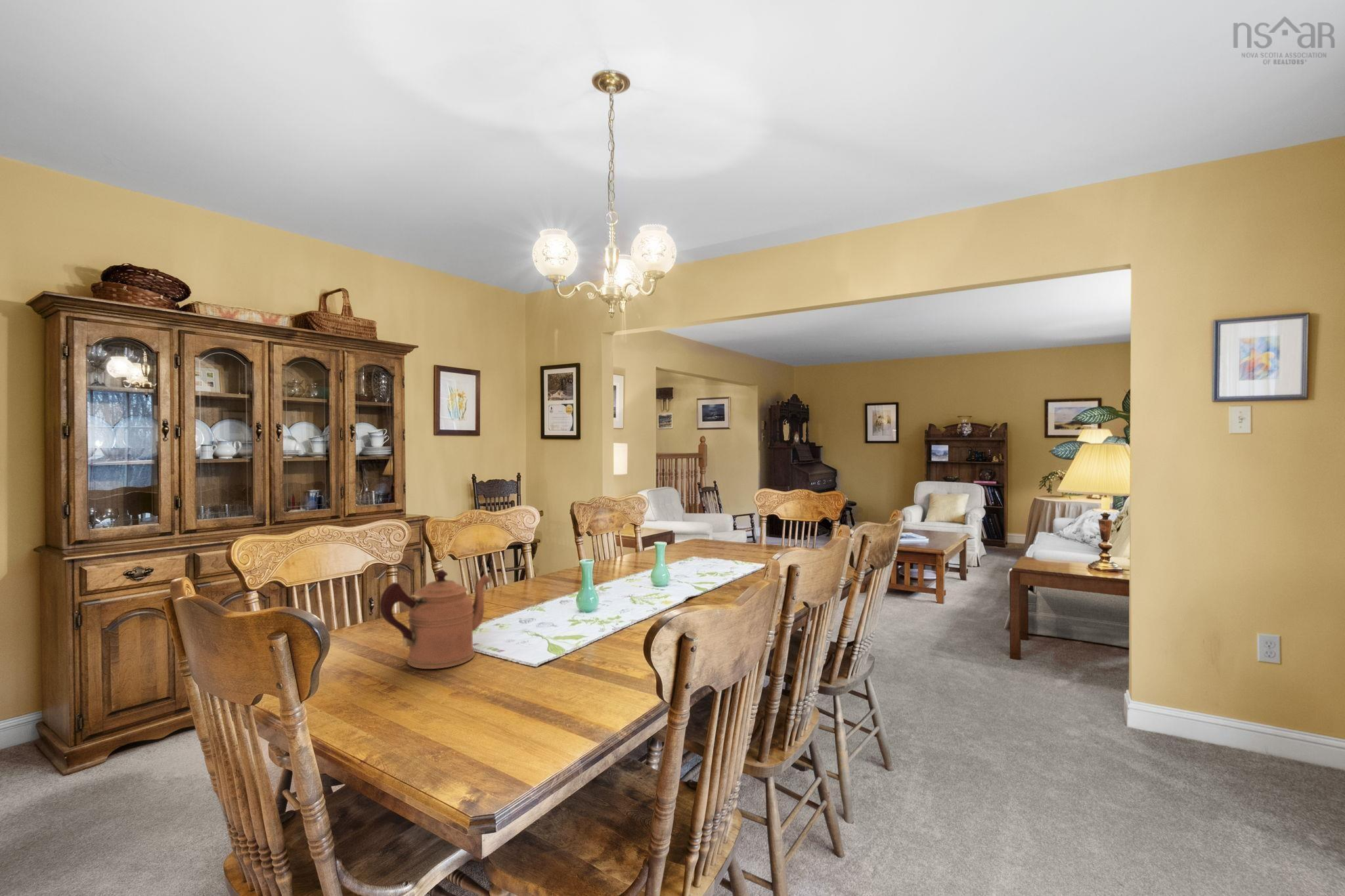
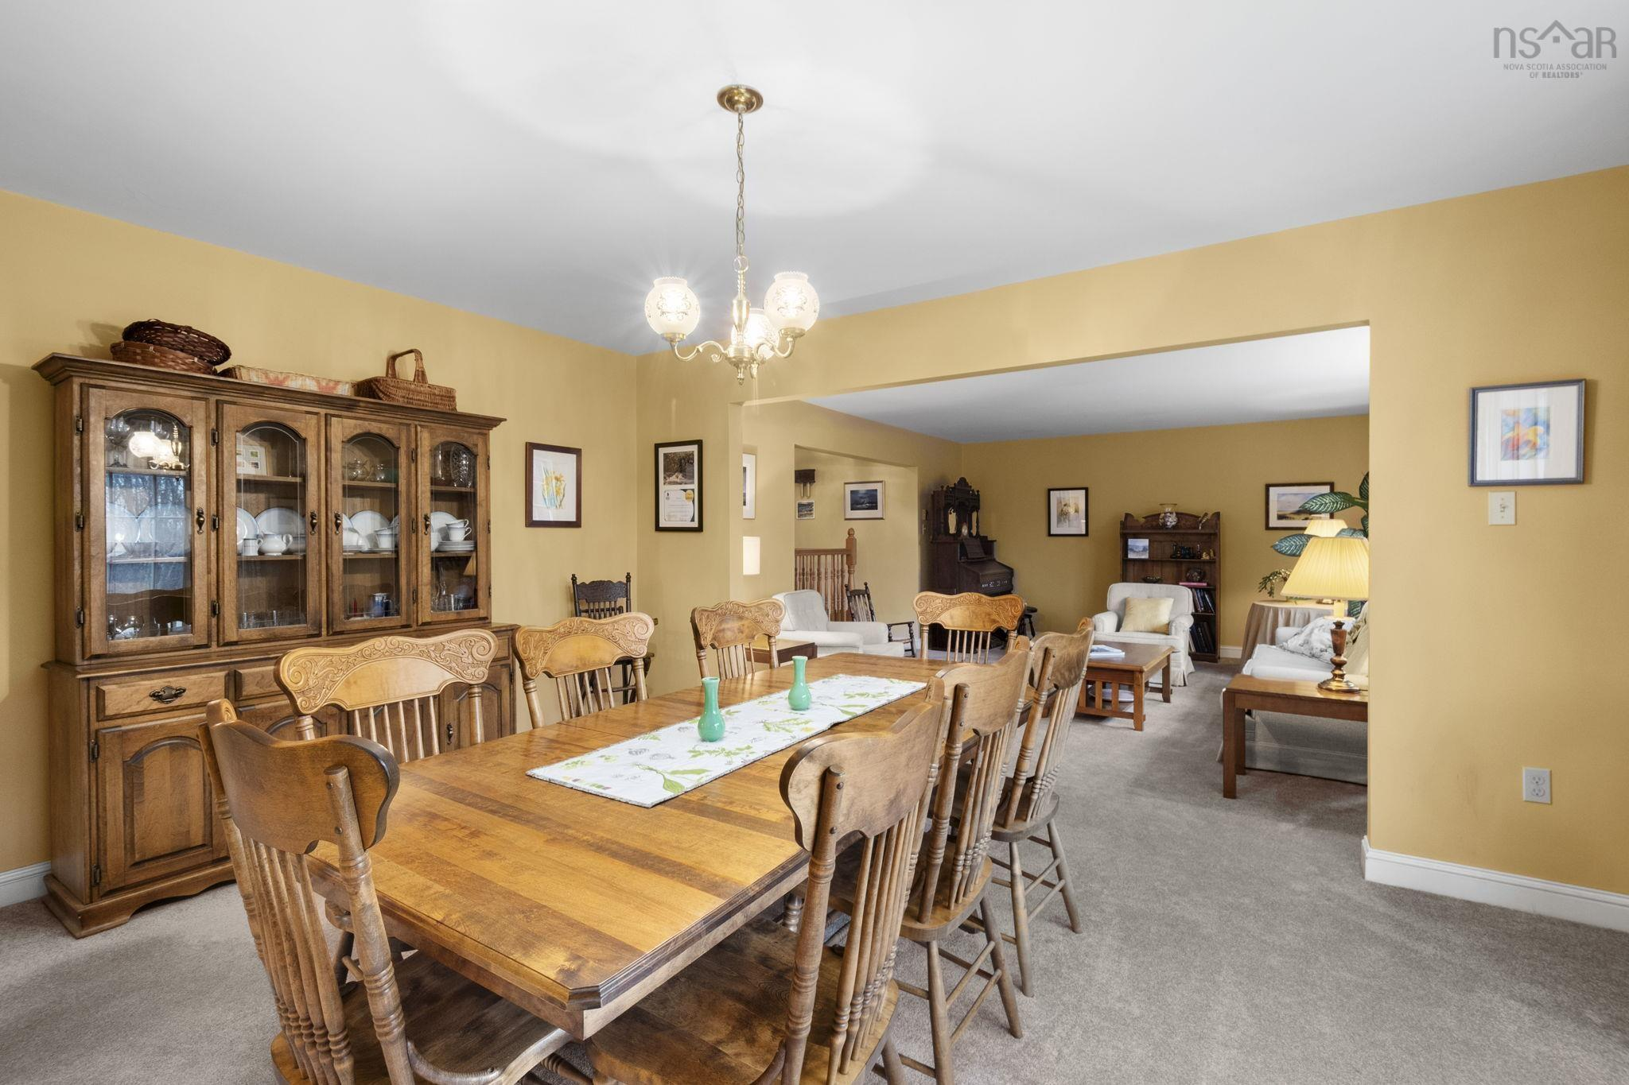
- coffeepot [379,568,491,670]
